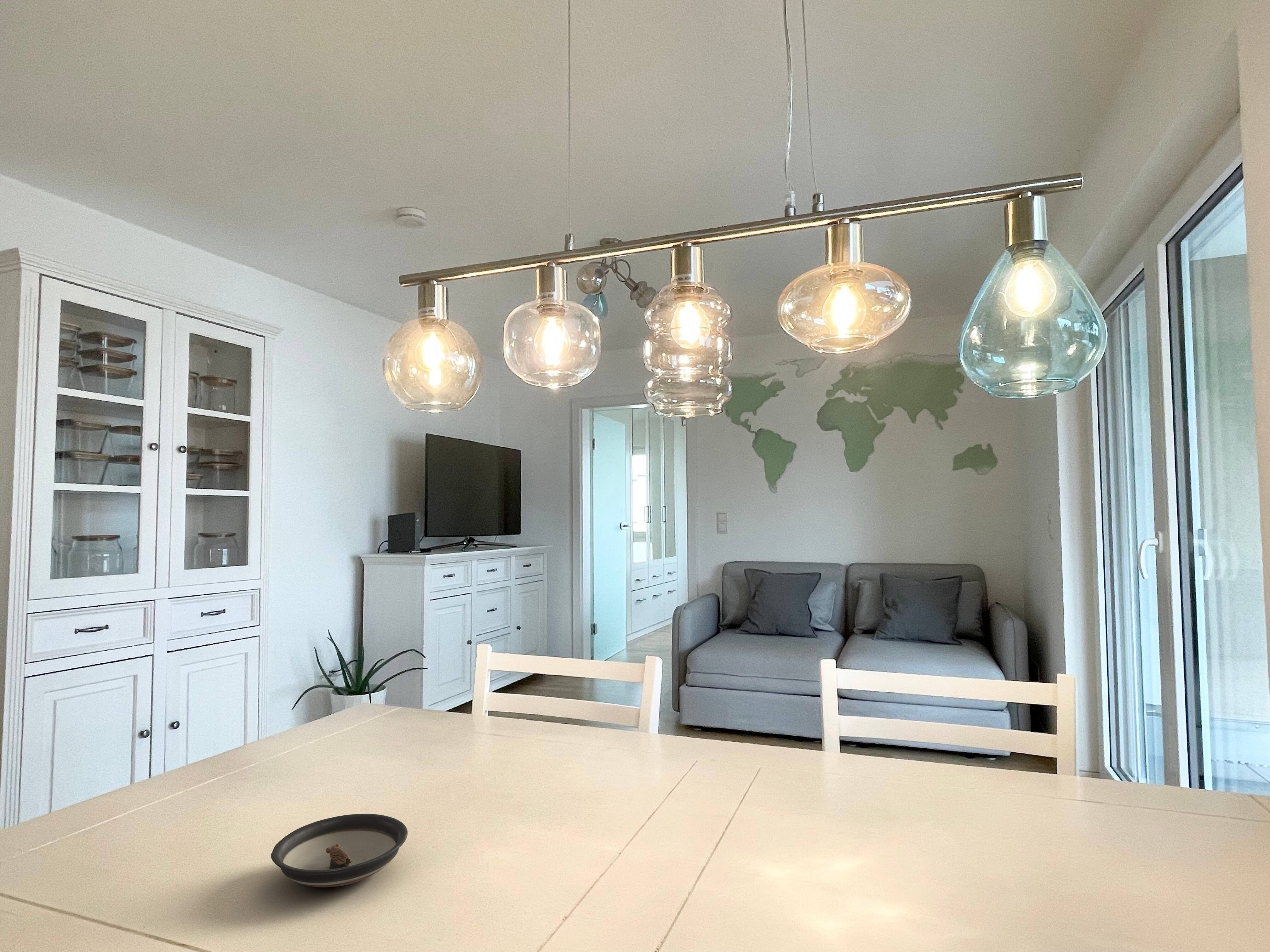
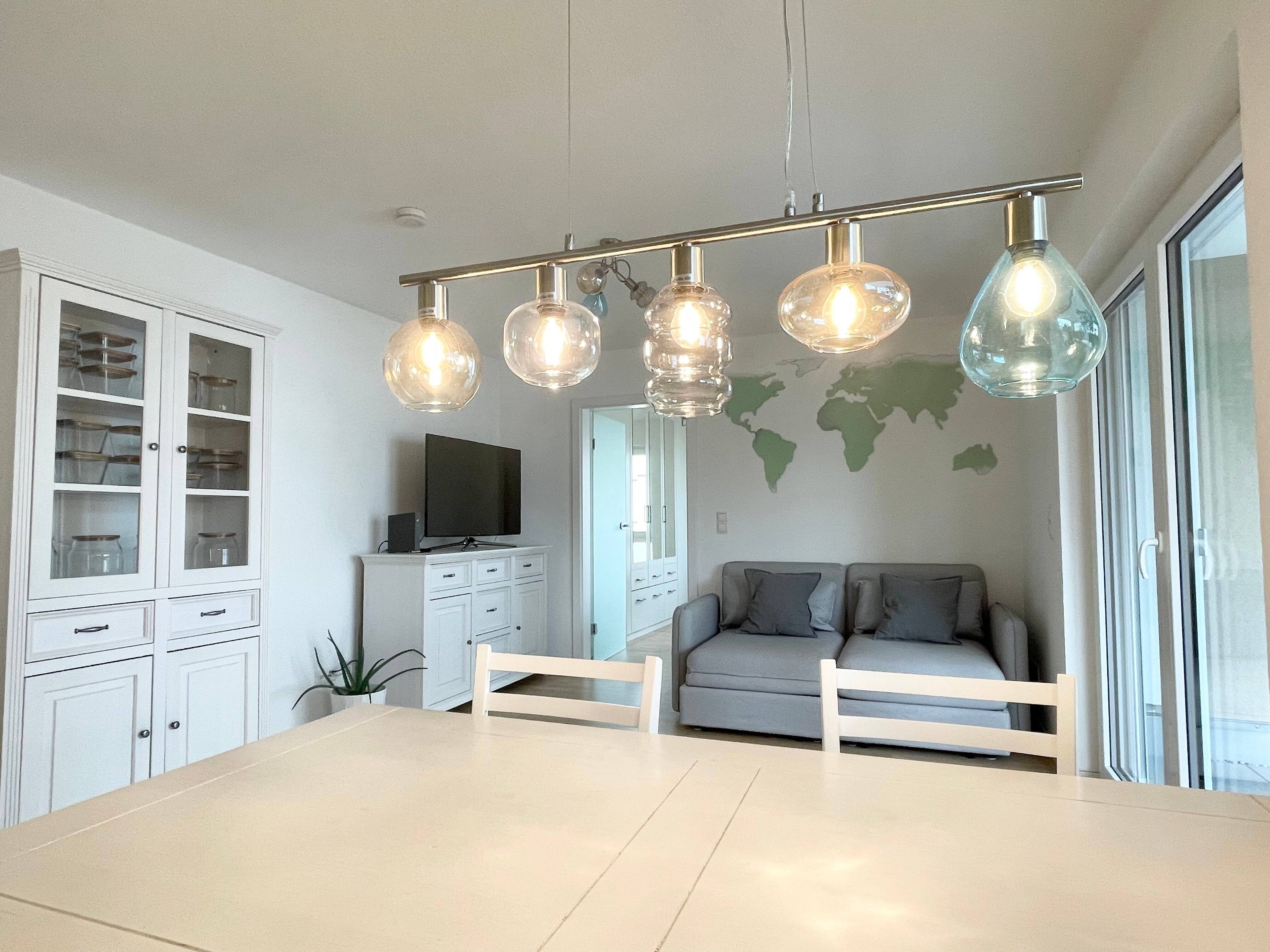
- saucer [271,813,408,888]
